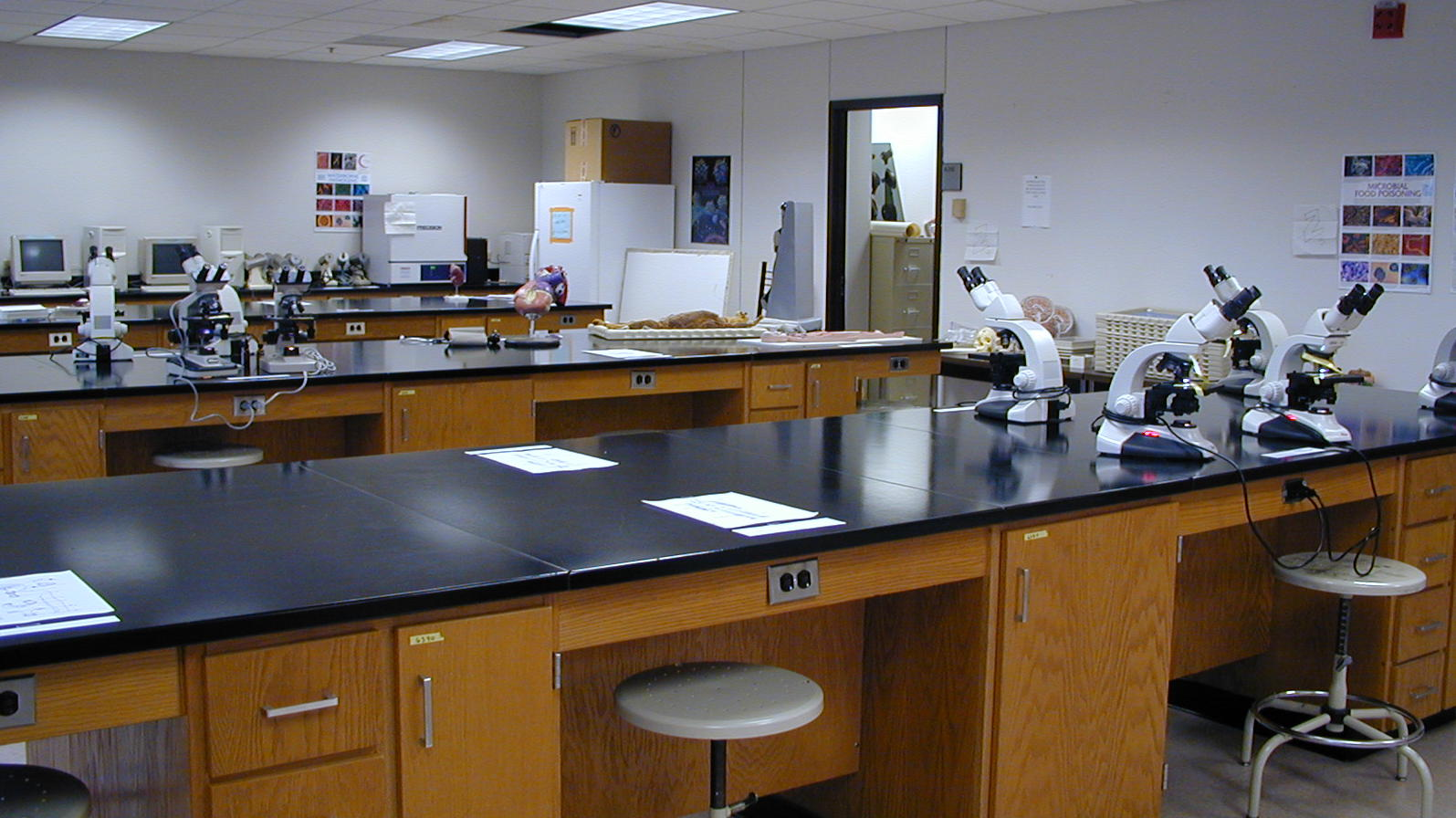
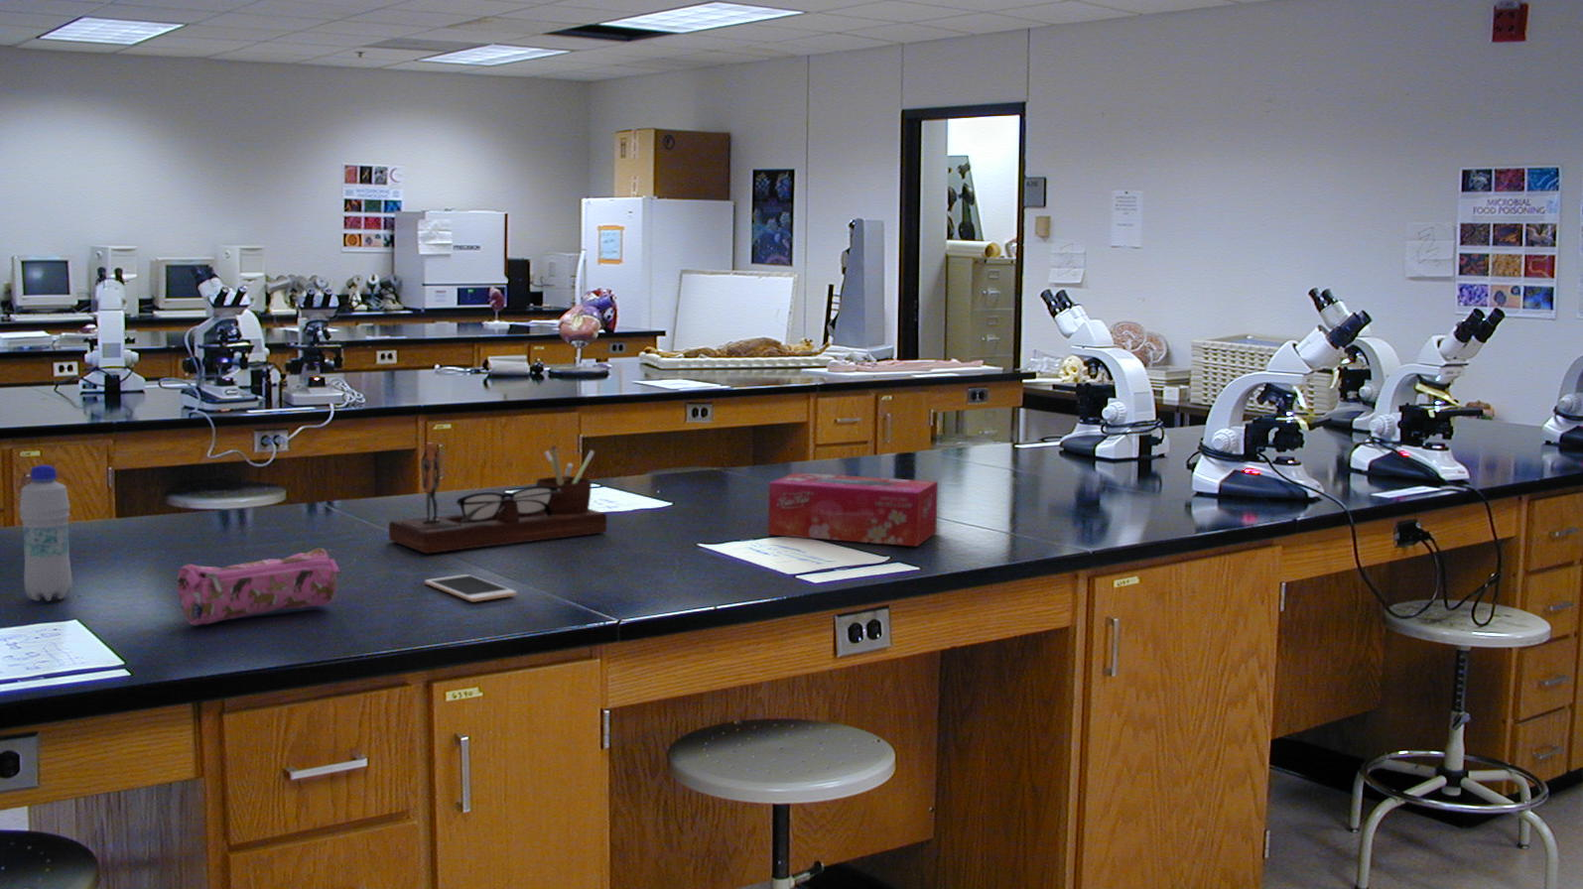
+ tissue box [768,472,939,548]
+ cell phone [424,574,518,602]
+ pencil case [176,548,341,626]
+ desk organizer [388,441,608,554]
+ bottle [17,464,73,602]
